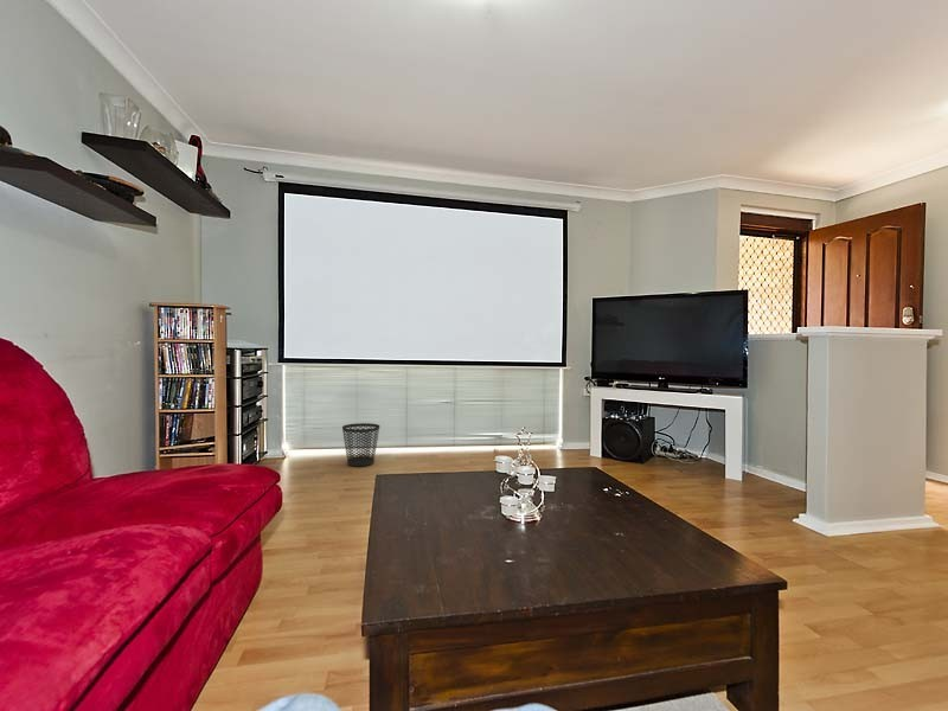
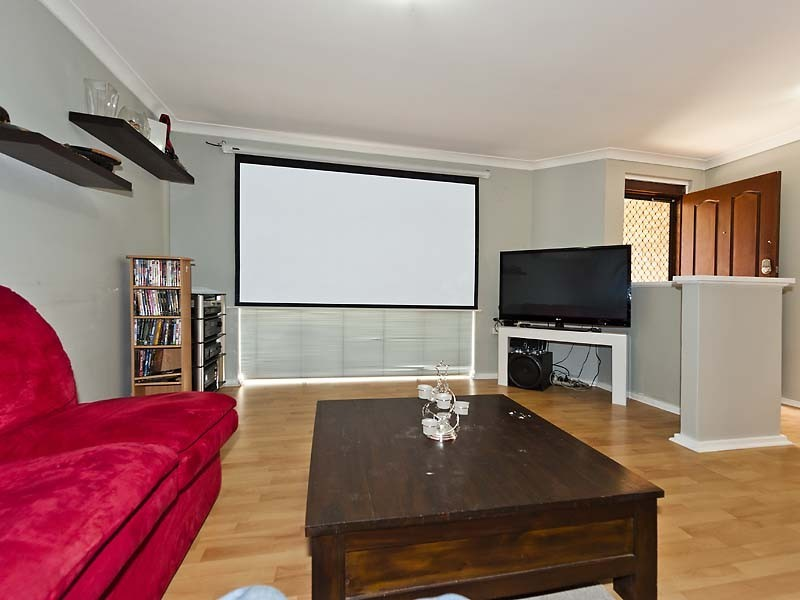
- wastebasket [341,422,380,467]
